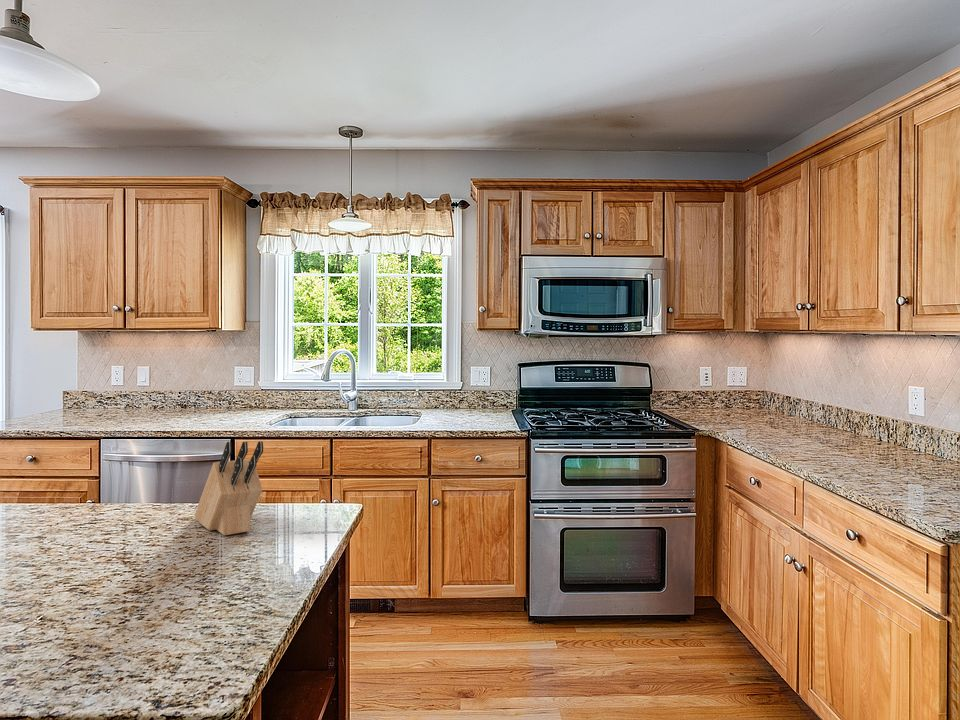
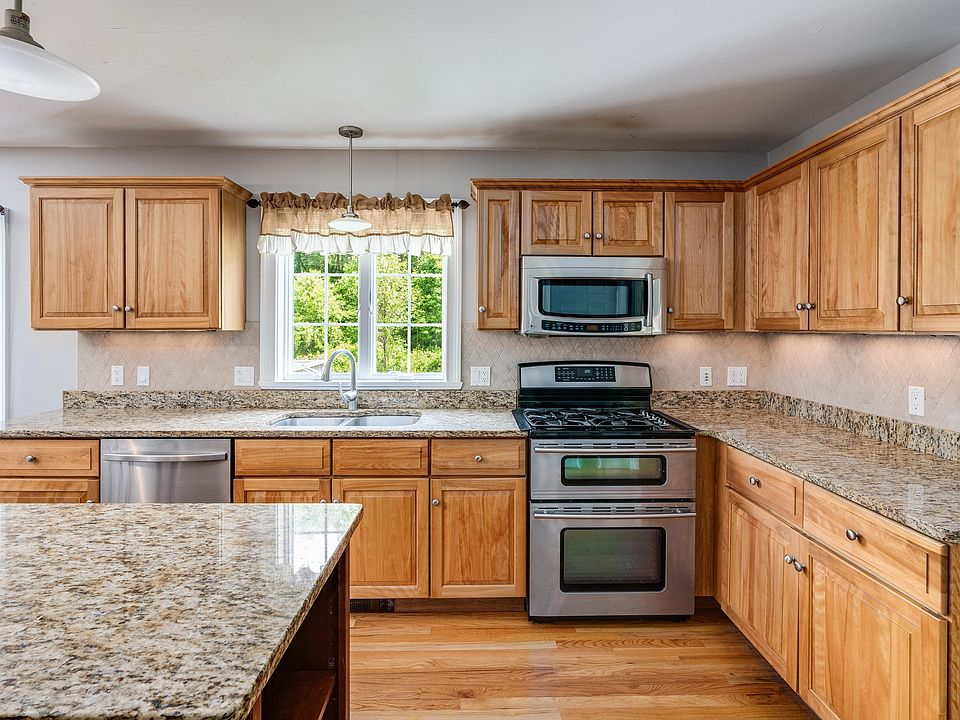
- knife block [193,440,264,537]
